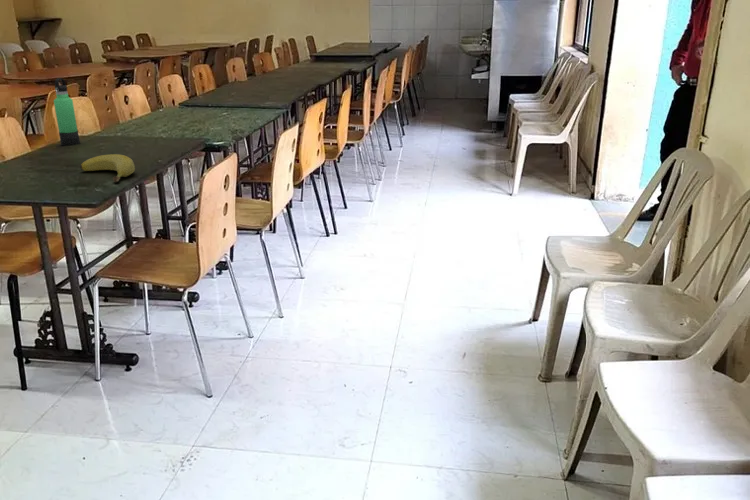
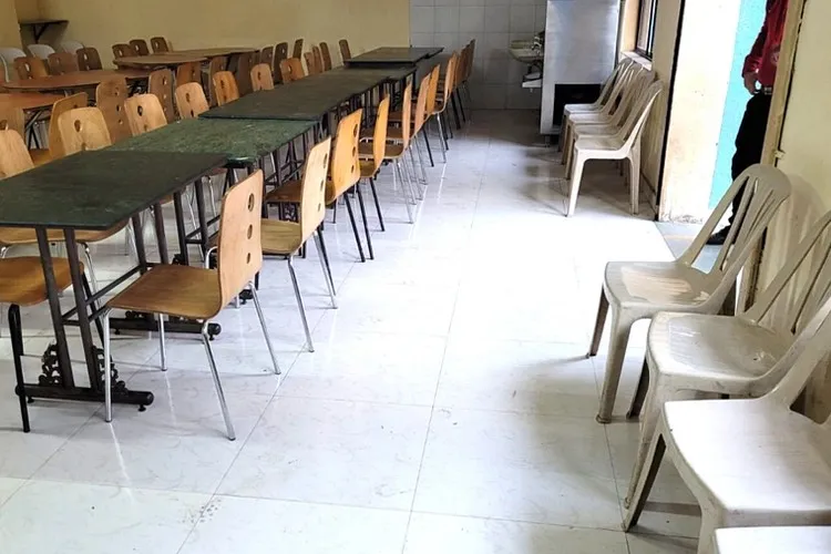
- thermos bottle [53,77,81,147]
- banana [79,153,136,183]
